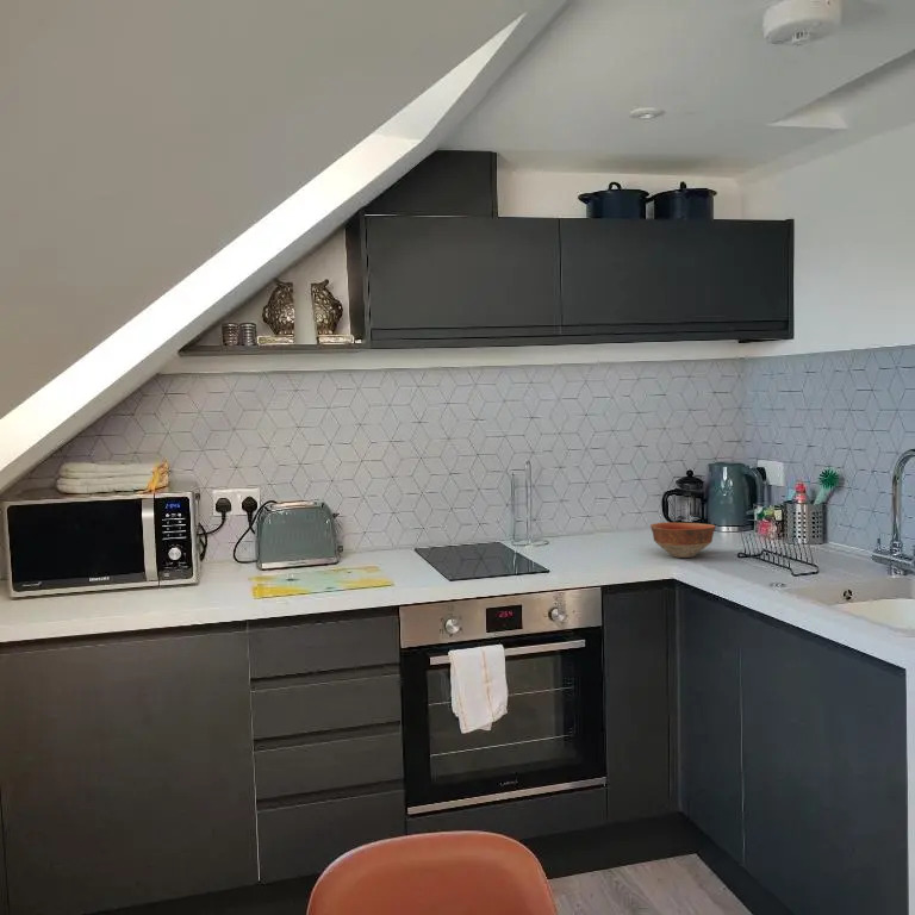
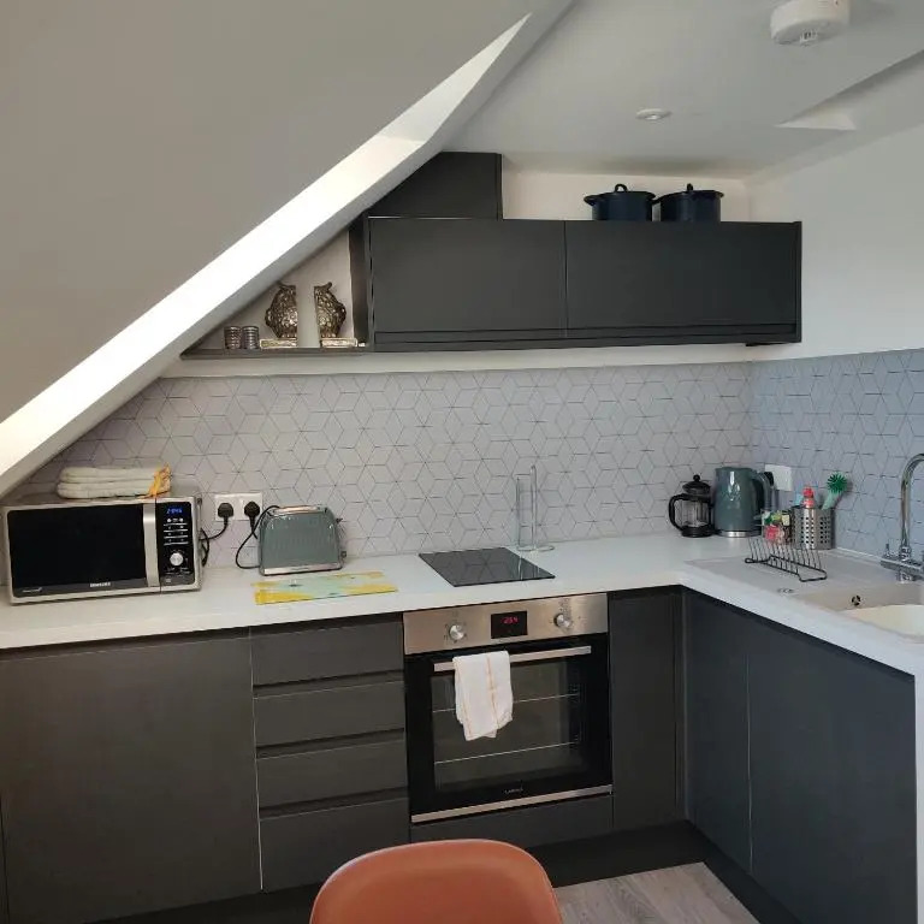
- bowl [649,522,717,559]
